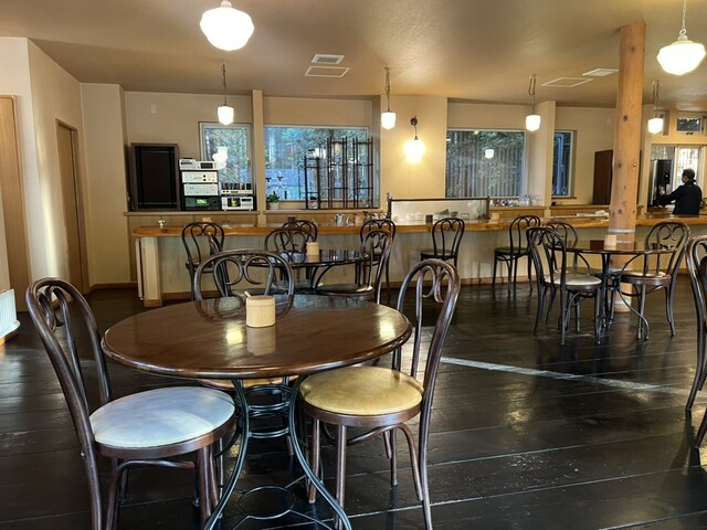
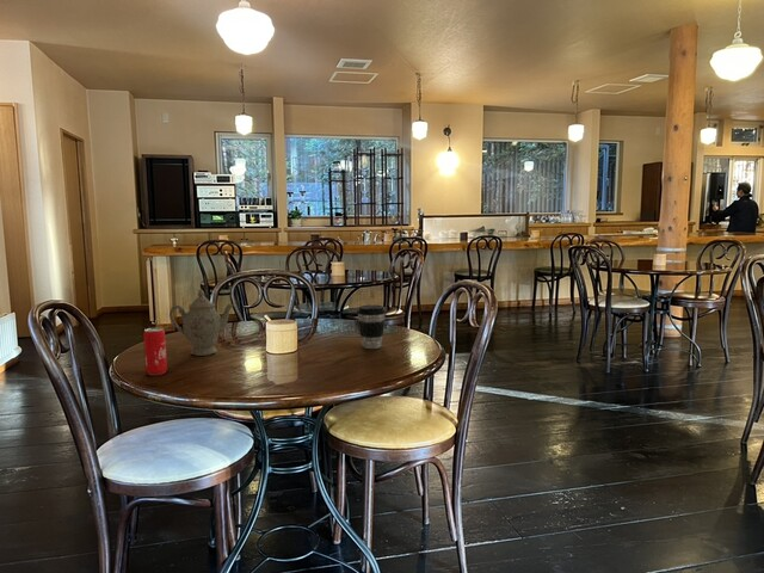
+ coffee cup [356,303,387,350]
+ beverage can [142,326,168,376]
+ chinaware [168,288,235,357]
